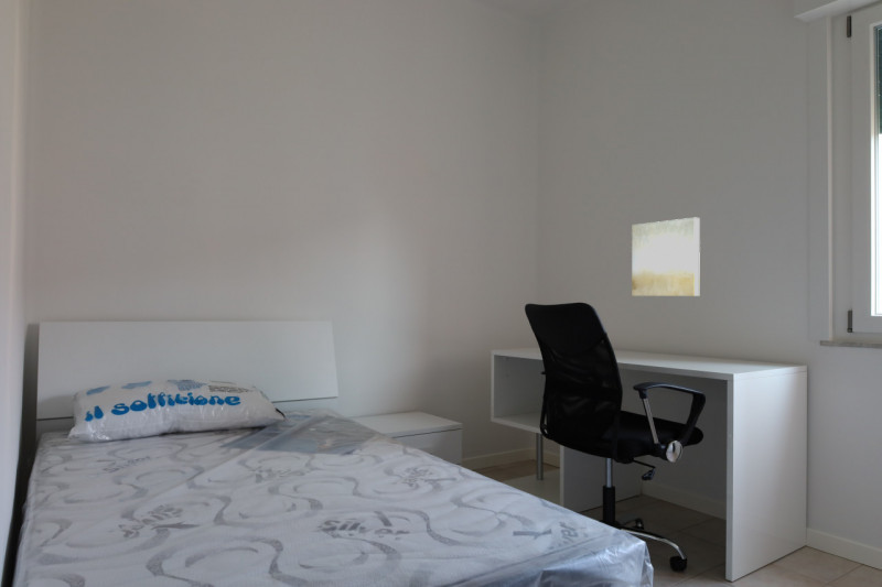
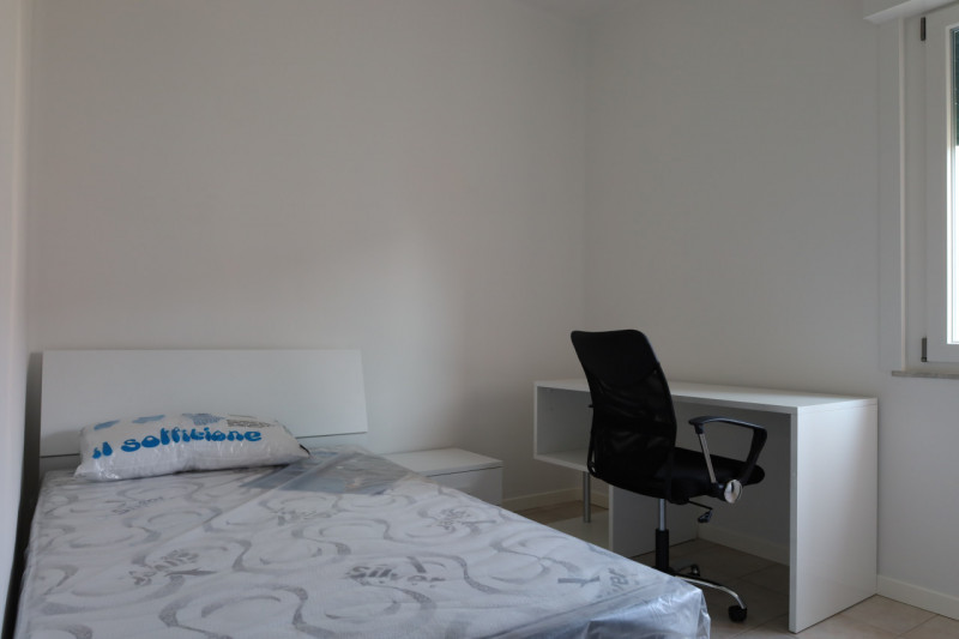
- wall art [631,217,701,297]
